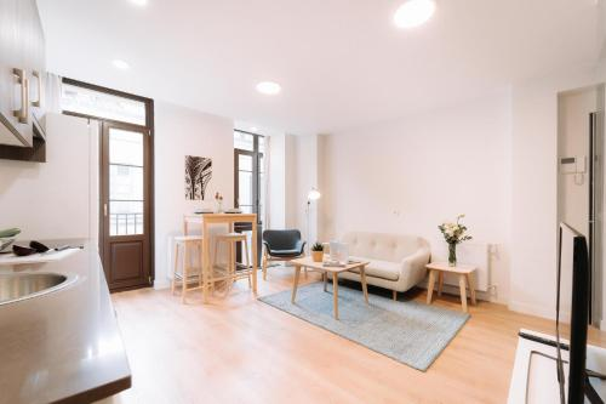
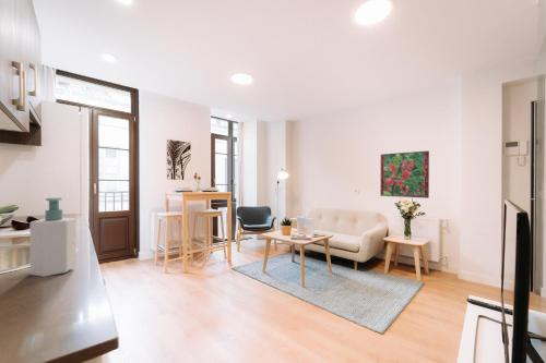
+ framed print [379,149,430,199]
+ soap bottle [29,197,76,278]
